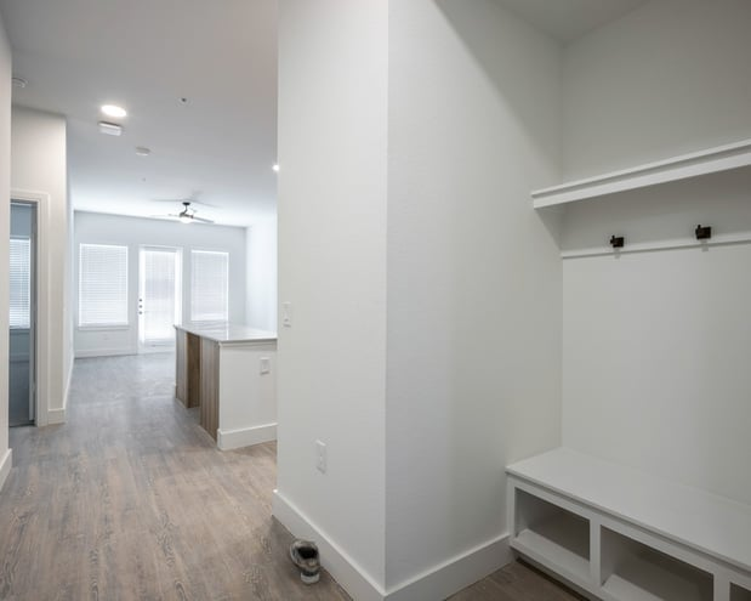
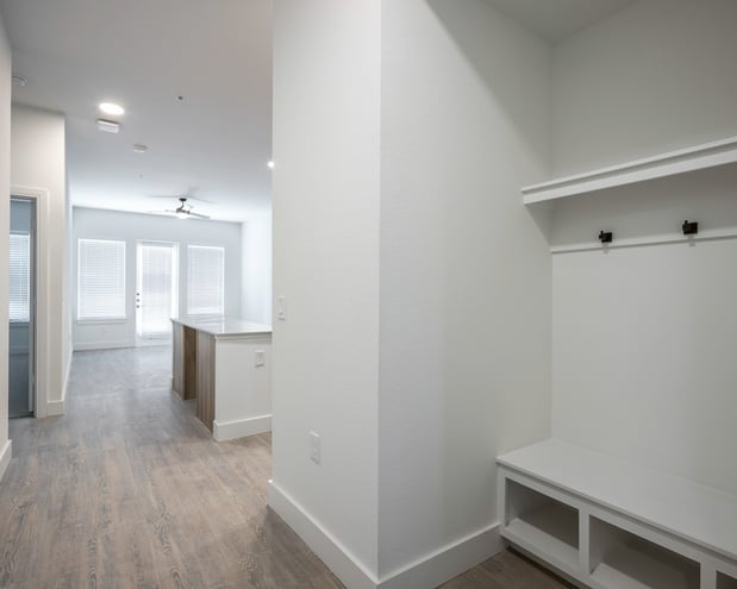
- shoe [289,538,322,585]
